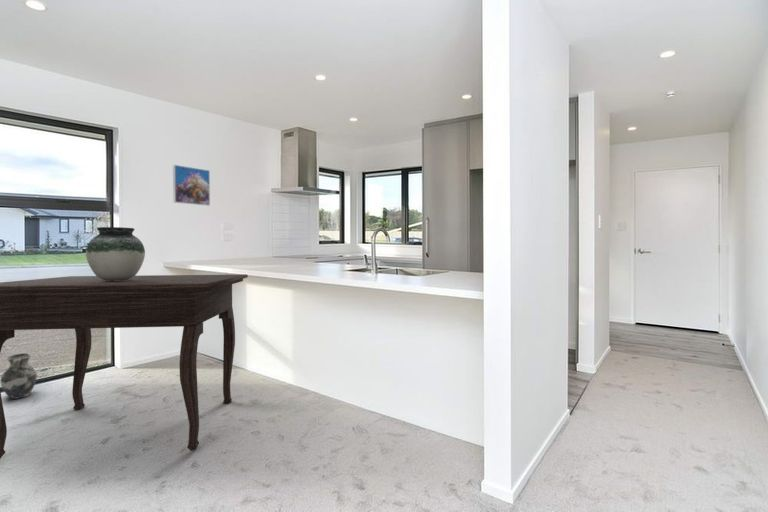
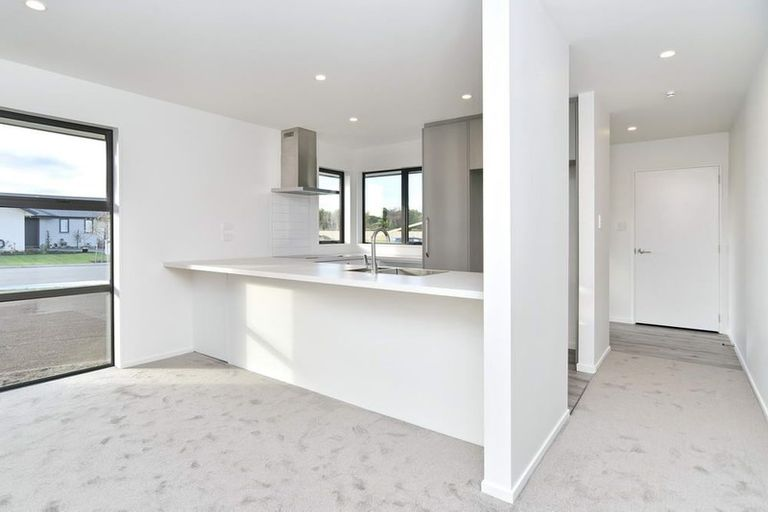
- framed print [172,164,211,207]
- ceramic jug [0,352,38,400]
- vase [85,226,146,281]
- dining table [0,273,249,460]
